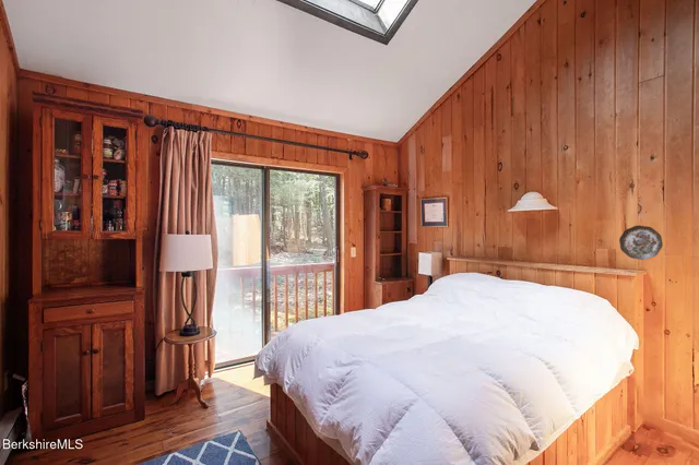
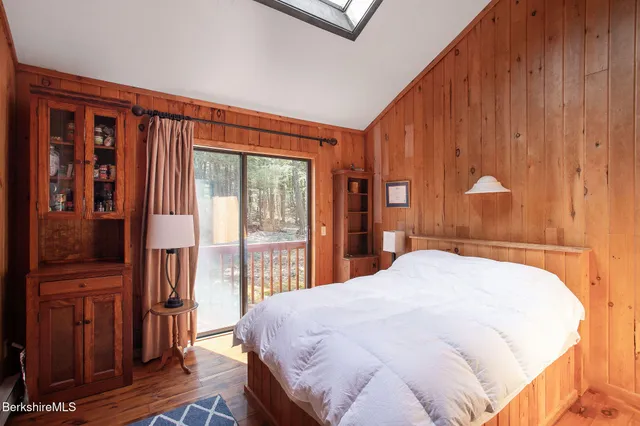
- decorative plate [618,225,664,261]
